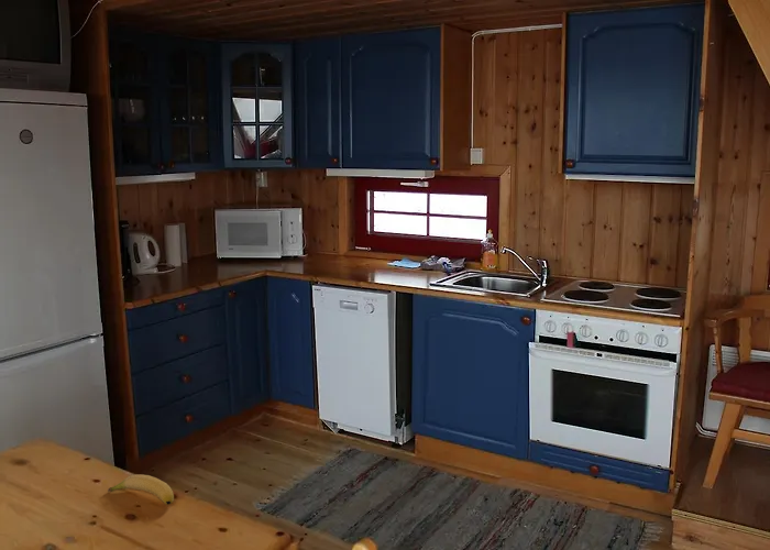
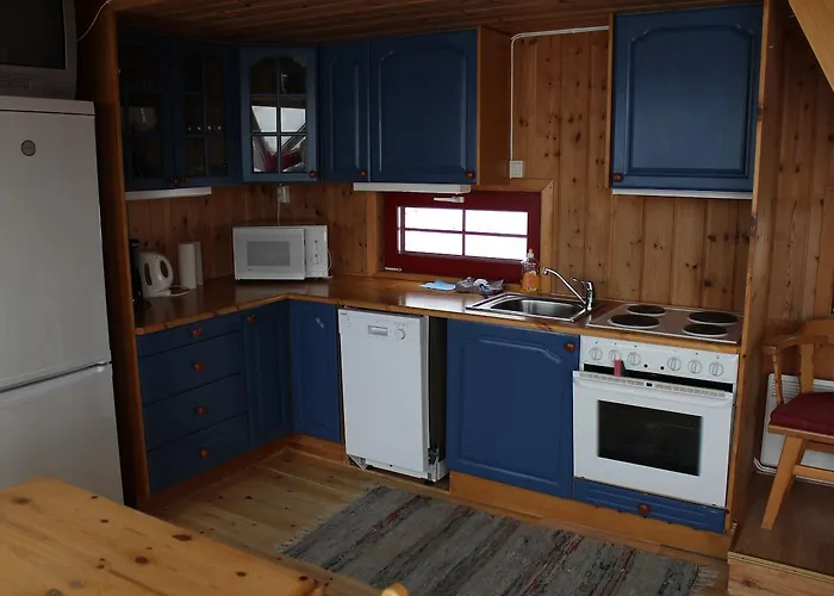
- banana [107,473,175,506]
